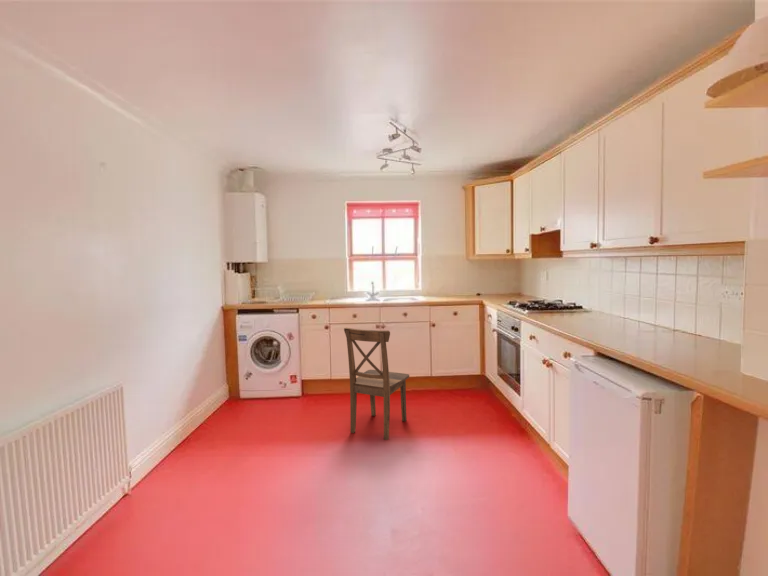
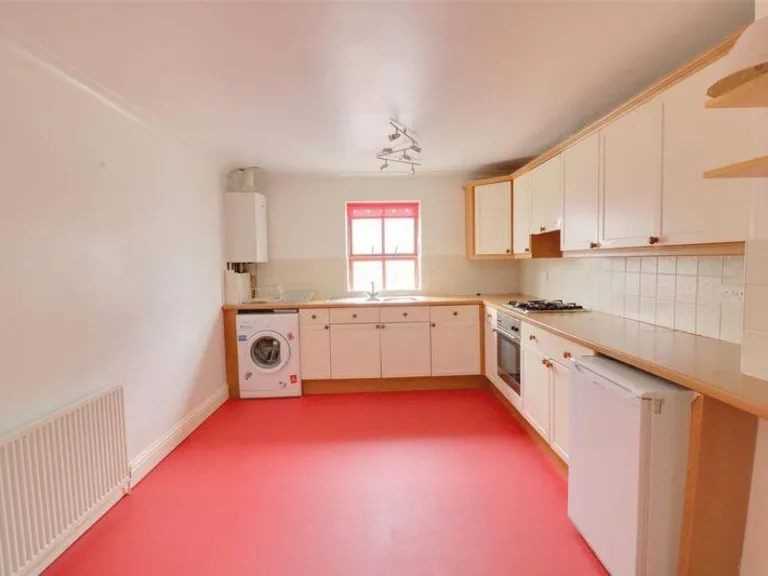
- dining chair [343,327,410,441]
